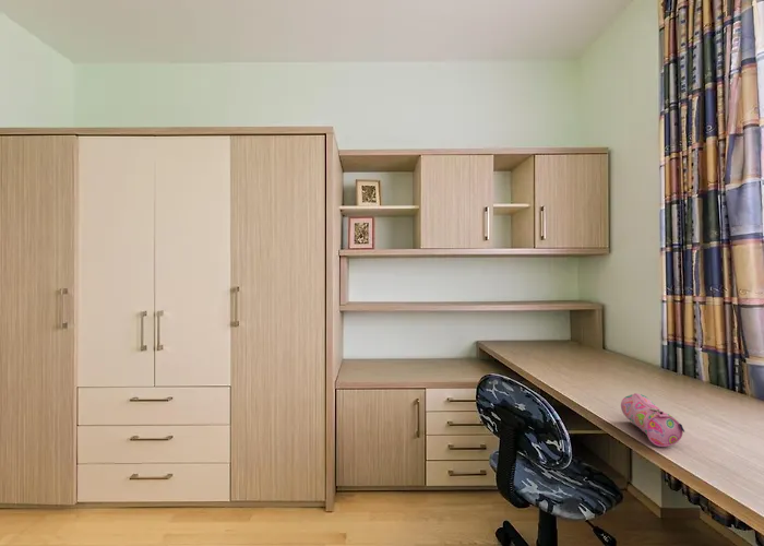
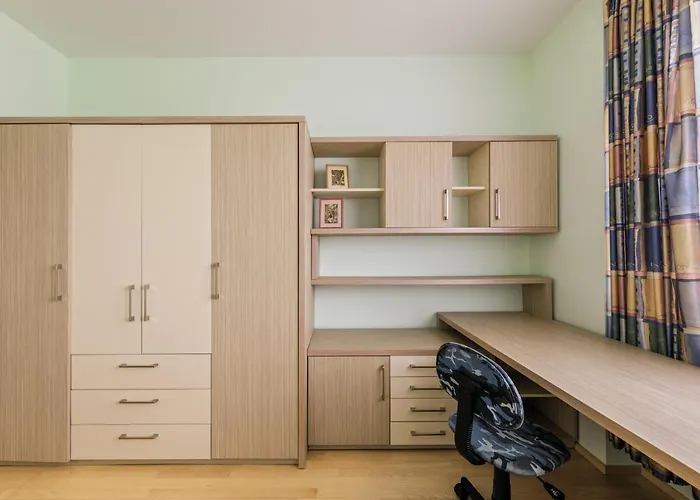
- pencil case [620,392,685,448]
